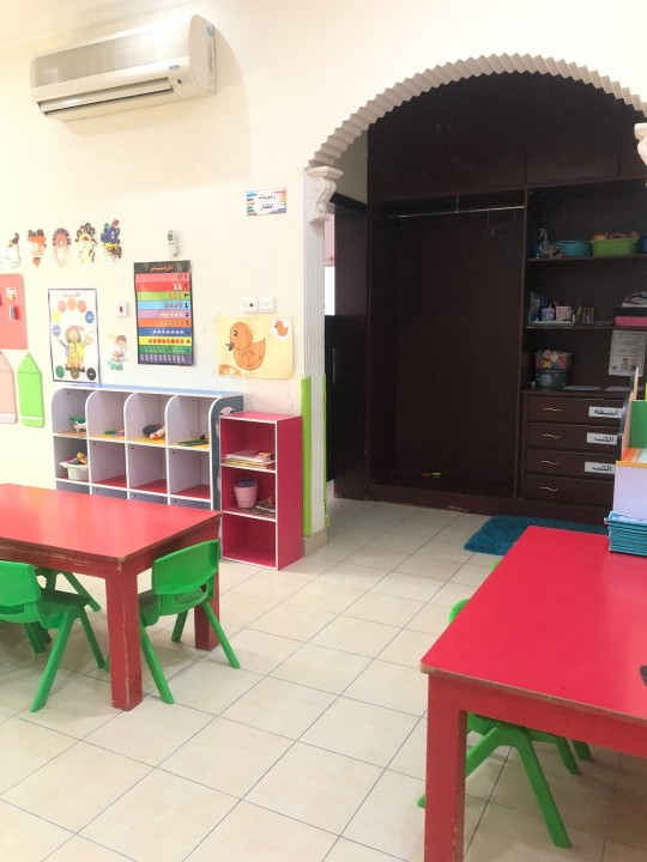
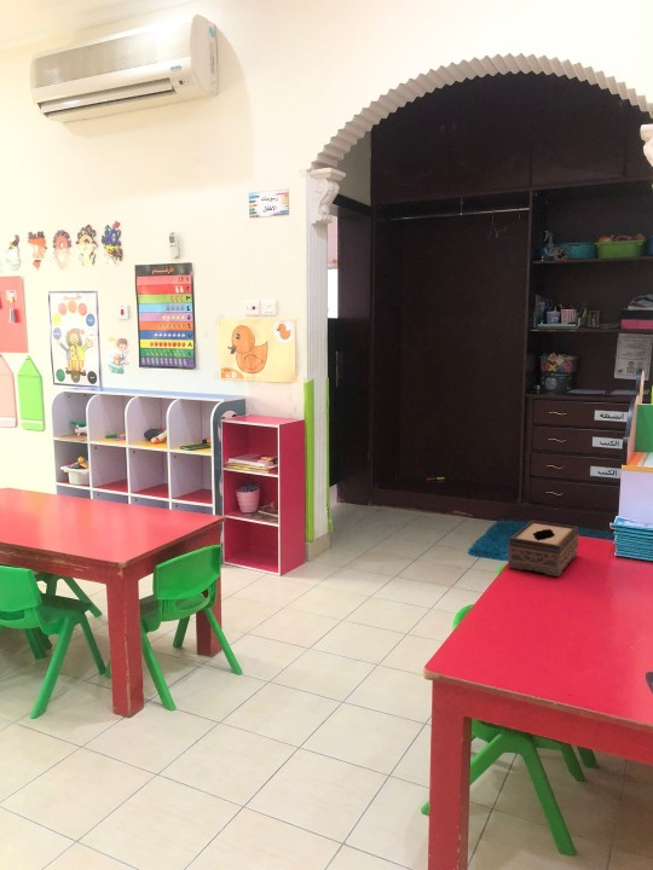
+ tissue box [507,520,579,578]
